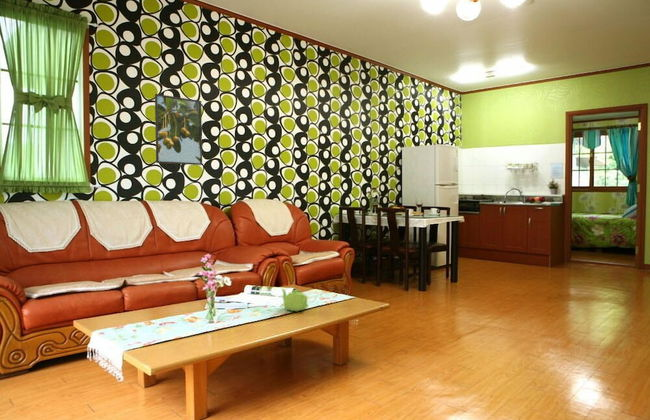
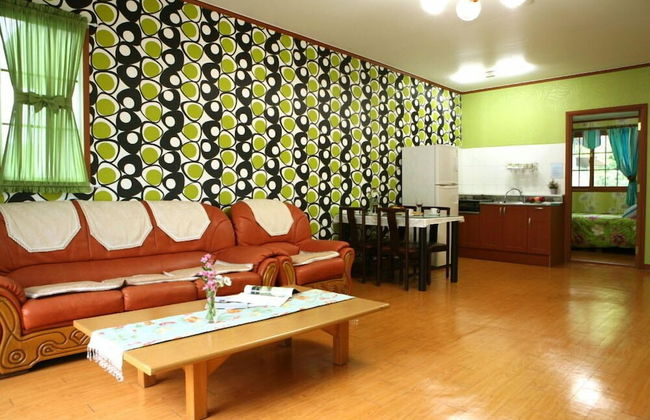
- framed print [154,93,203,166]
- teapot [281,288,309,312]
